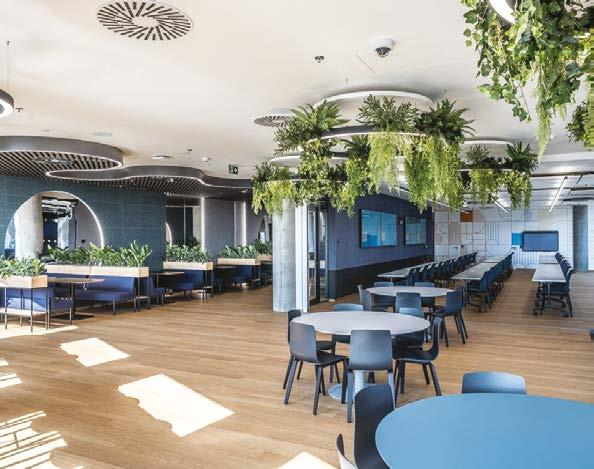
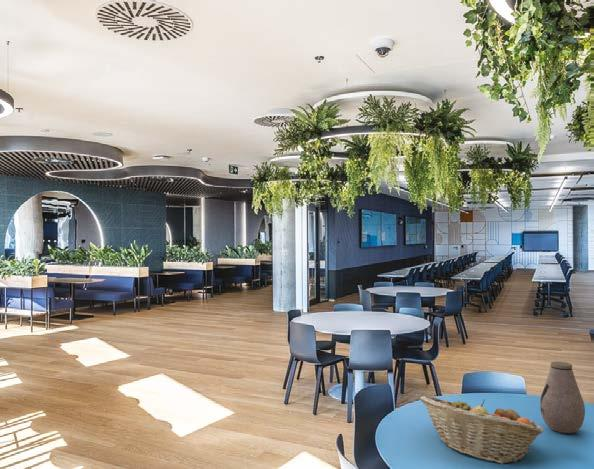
+ fruit basket [419,395,545,465]
+ vase [539,361,586,435]
